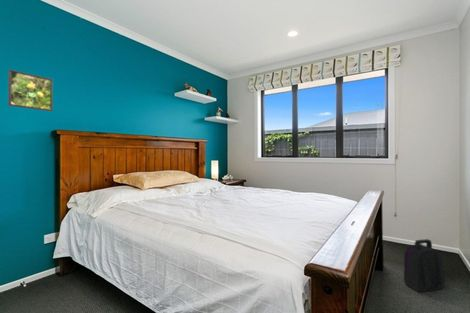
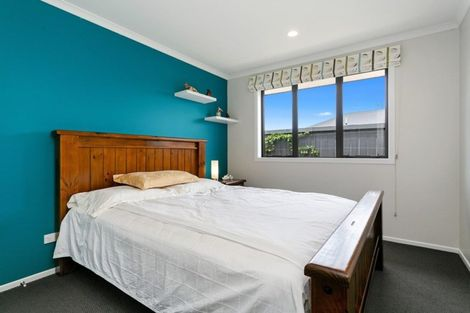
- backpack [403,238,446,293]
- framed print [7,68,54,112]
